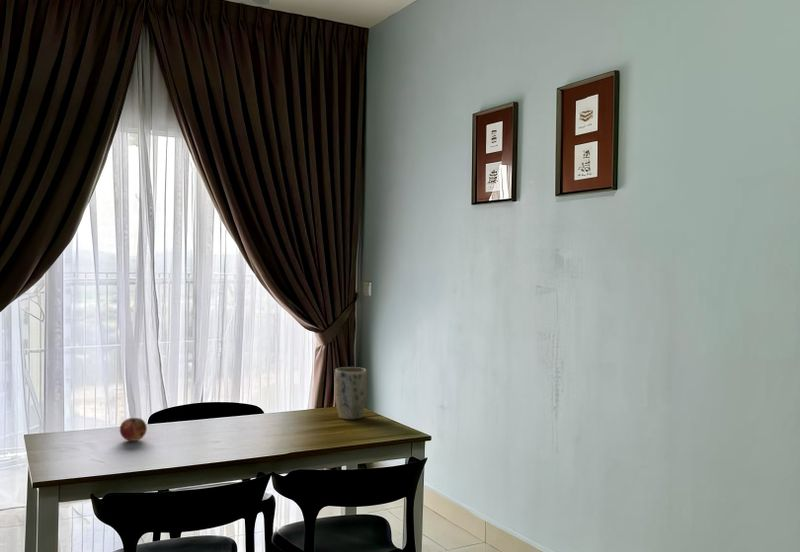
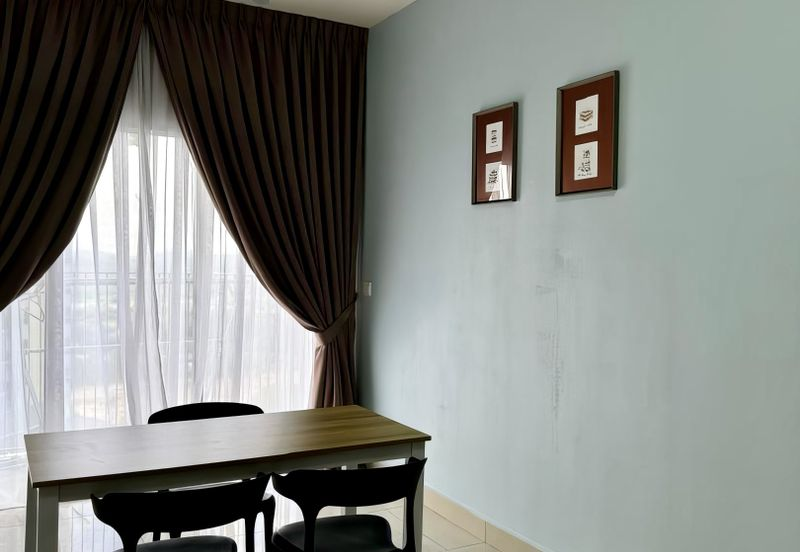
- fruit [119,417,148,442]
- plant pot [334,366,368,420]
